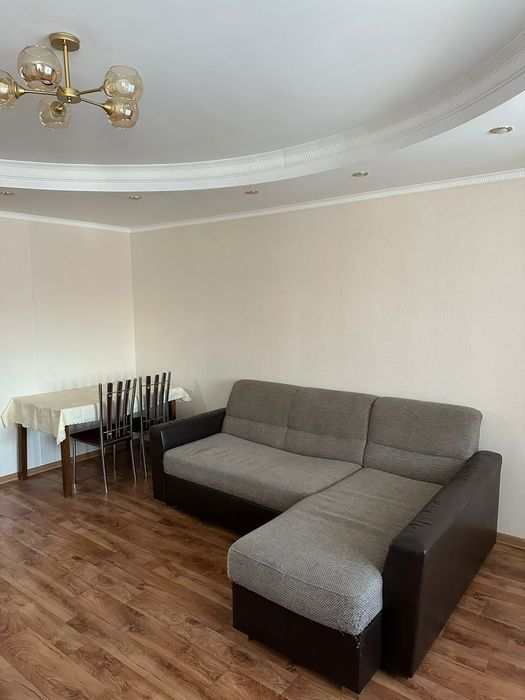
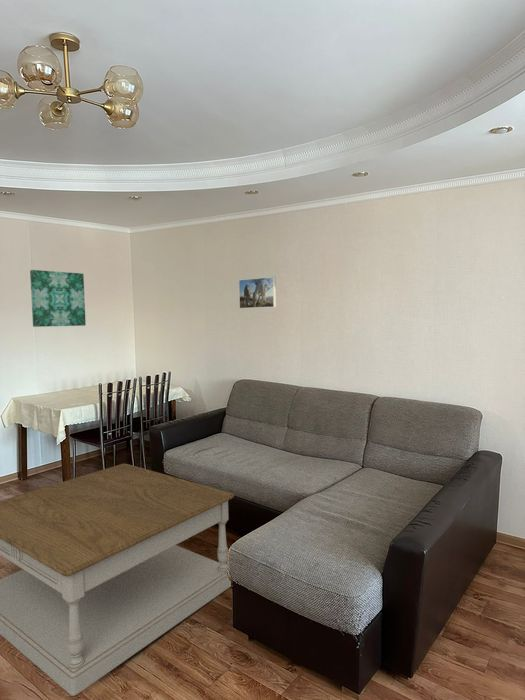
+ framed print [238,276,277,310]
+ wall art [29,269,87,328]
+ coffee table [0,463,235,697]
